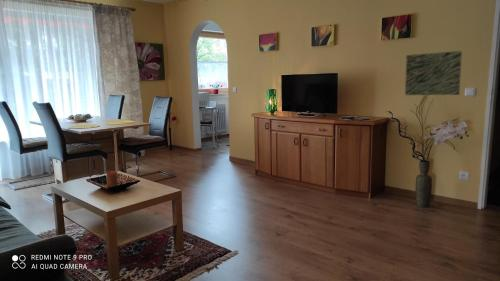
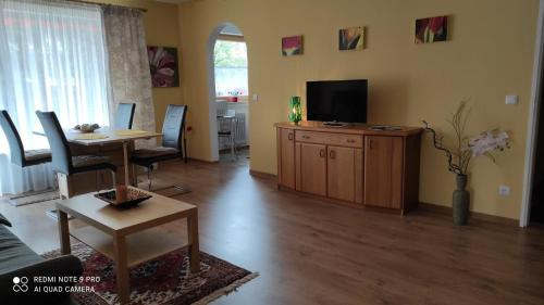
- wall art [404,50,463,96]
